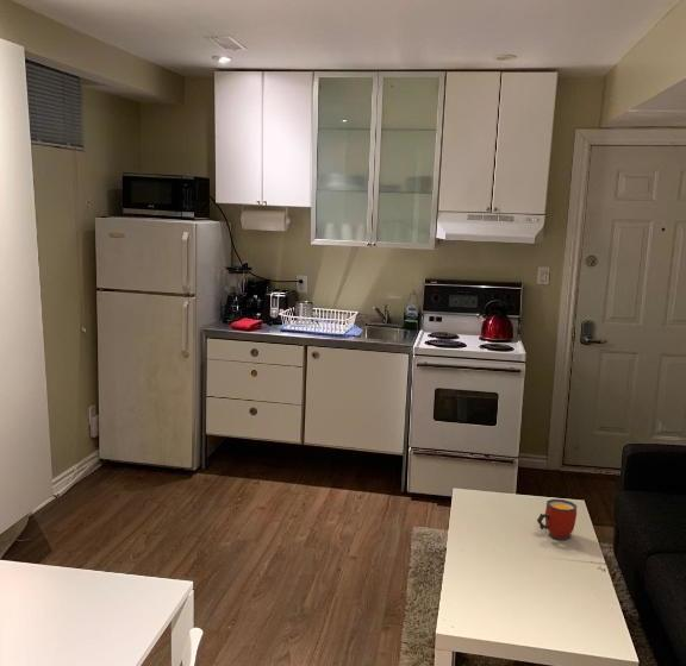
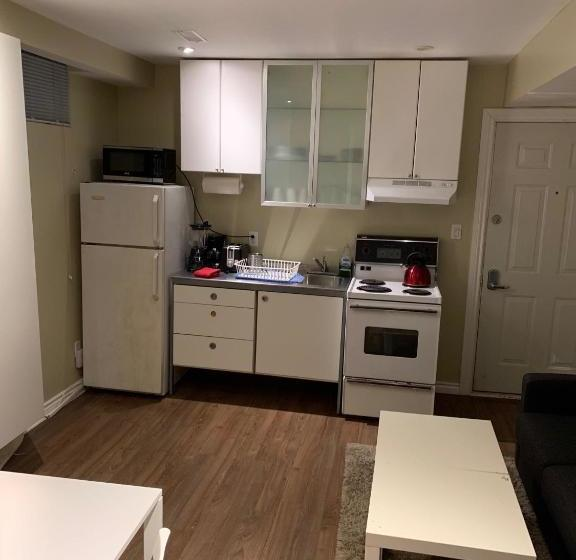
- mug [536,498,578,541]
